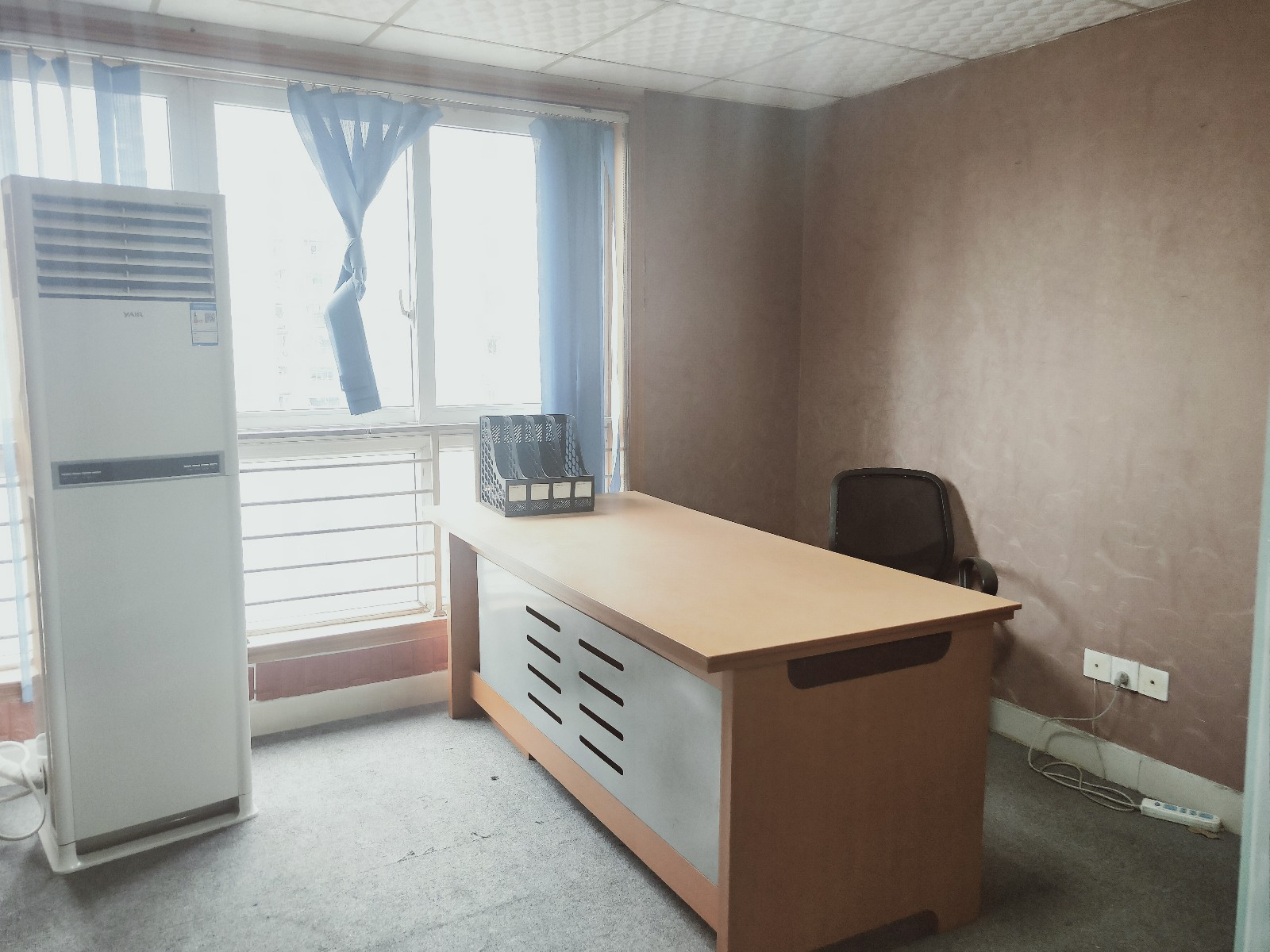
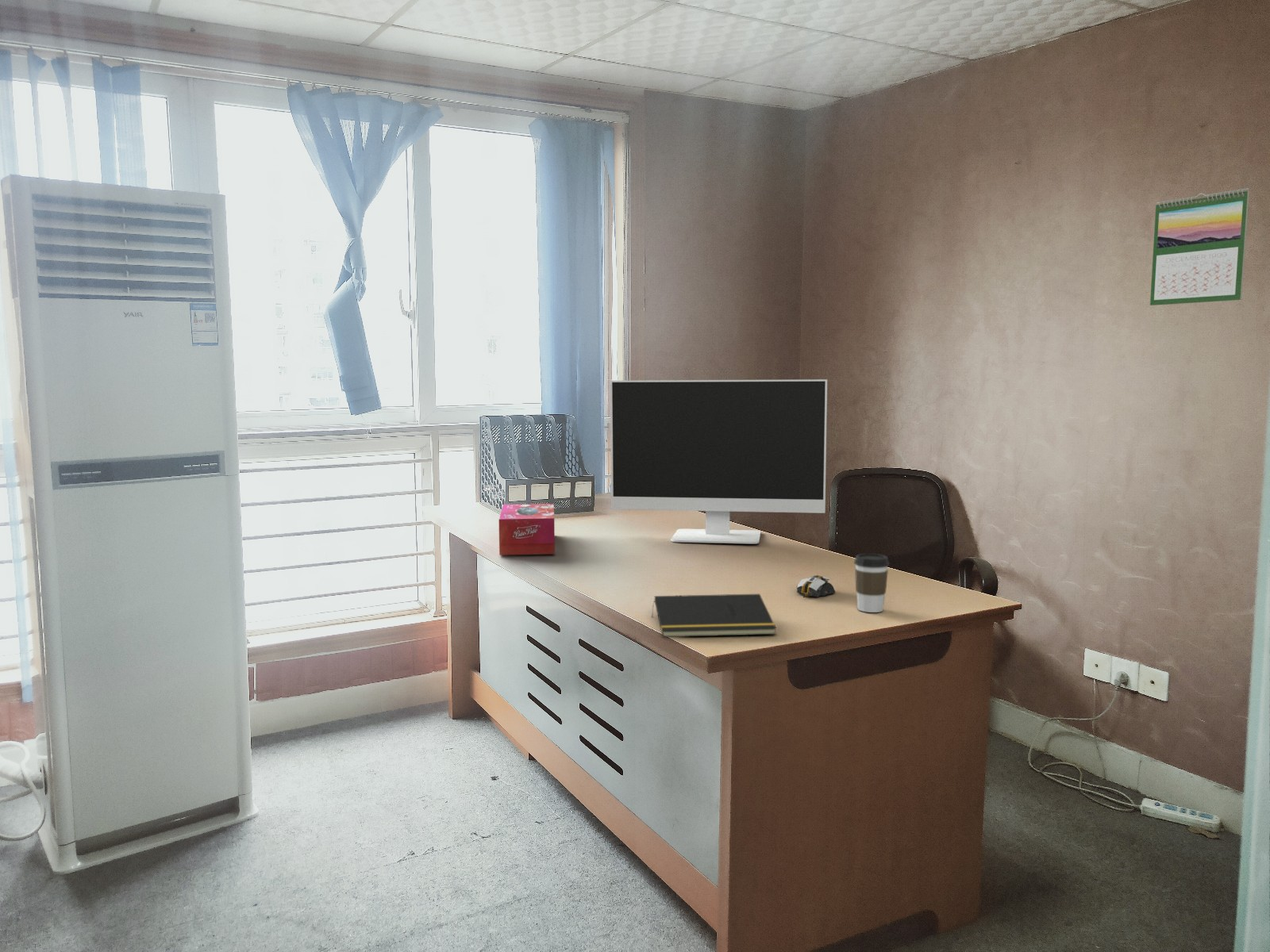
+ calendar [1149,187,1250,306]
+ coffee cup [853,553,890,613]
+ tissue box [498,503,556,555]
+ computer monitor [609,378,828,544]
+ computer mouse [795,574,837,598]
+ notepad [651,593,777,638]
